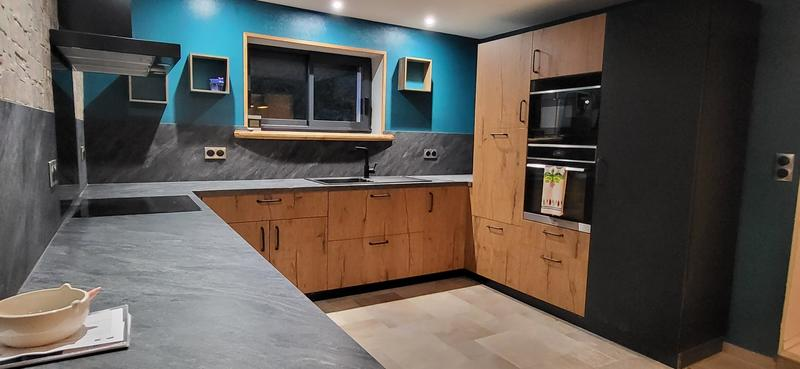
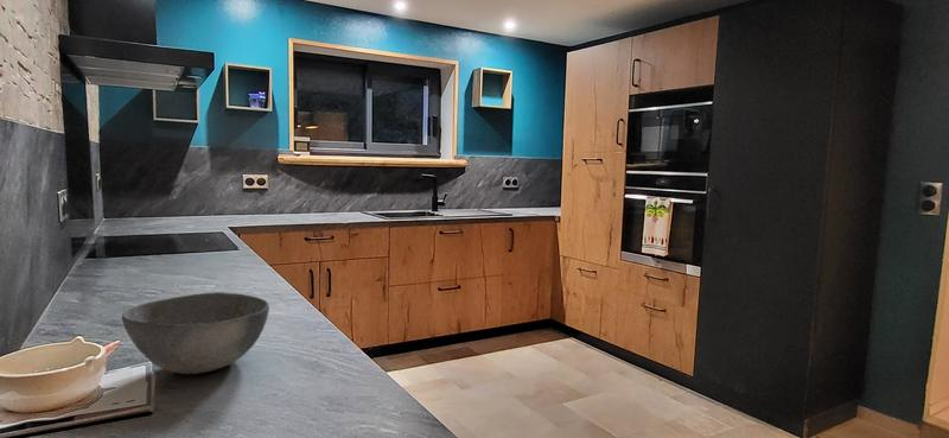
+ bowl [121,291,270,375]
